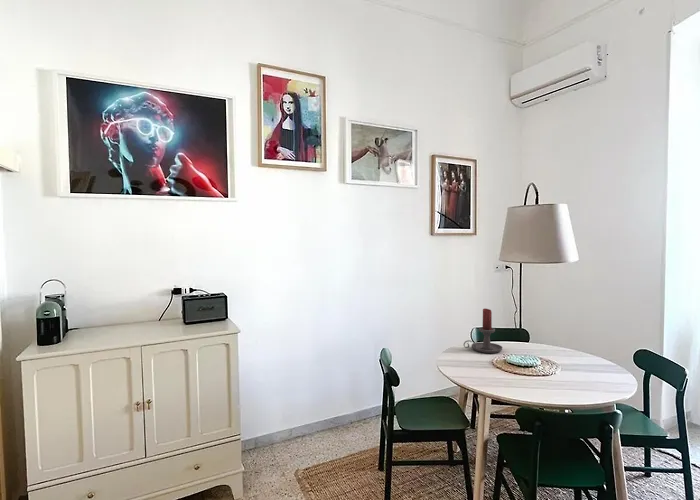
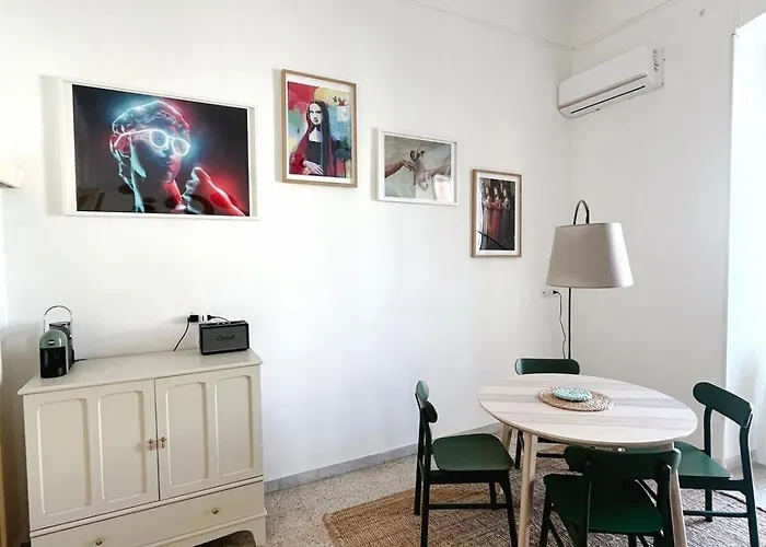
- candle holder [463,308,503,354]
